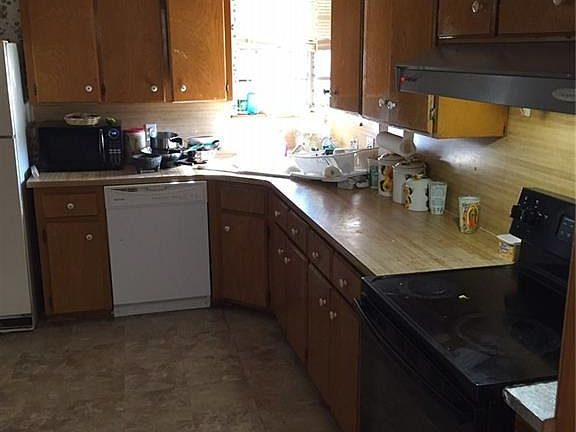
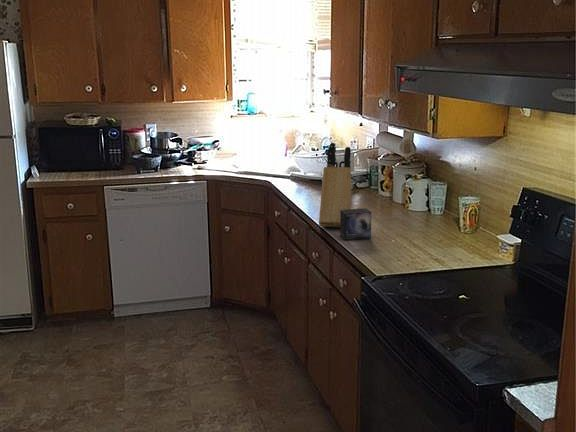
+ small box [339,207,372,241]
+ knife block [318,141,353,228]
